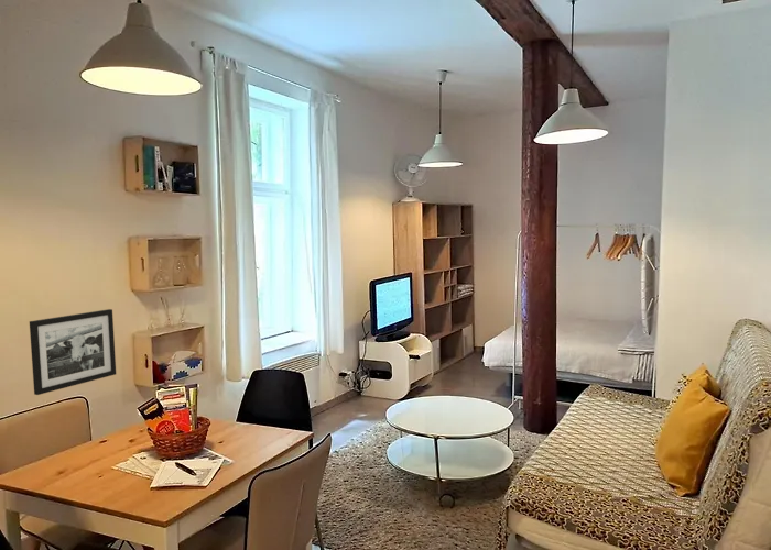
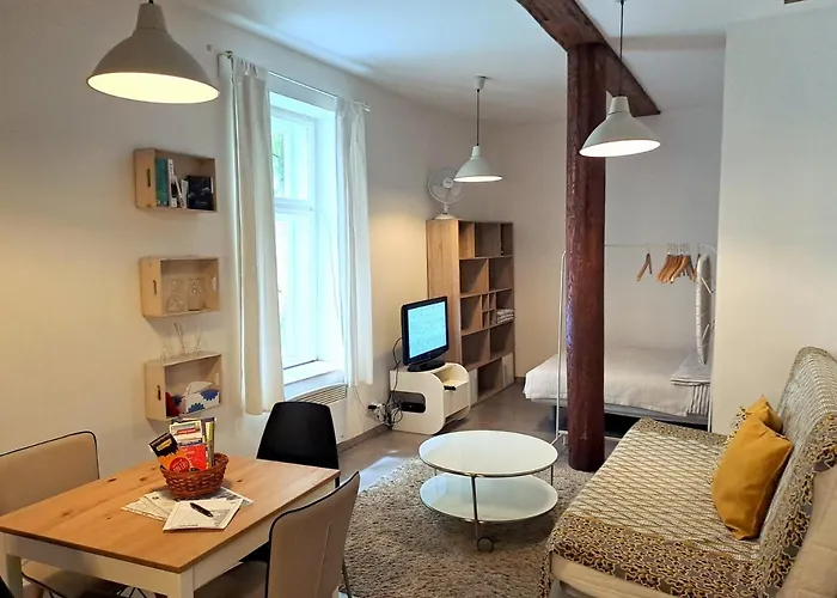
- picture frame [29,308,117,396]
